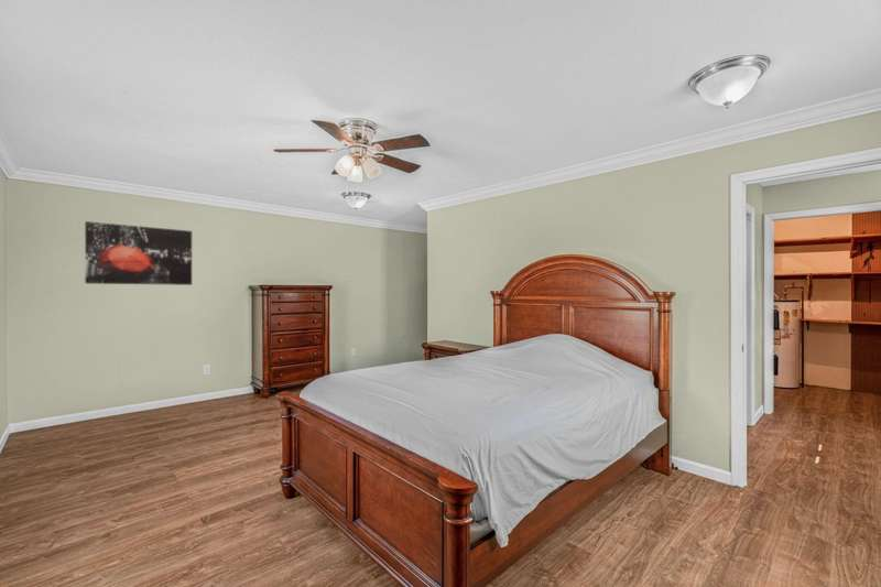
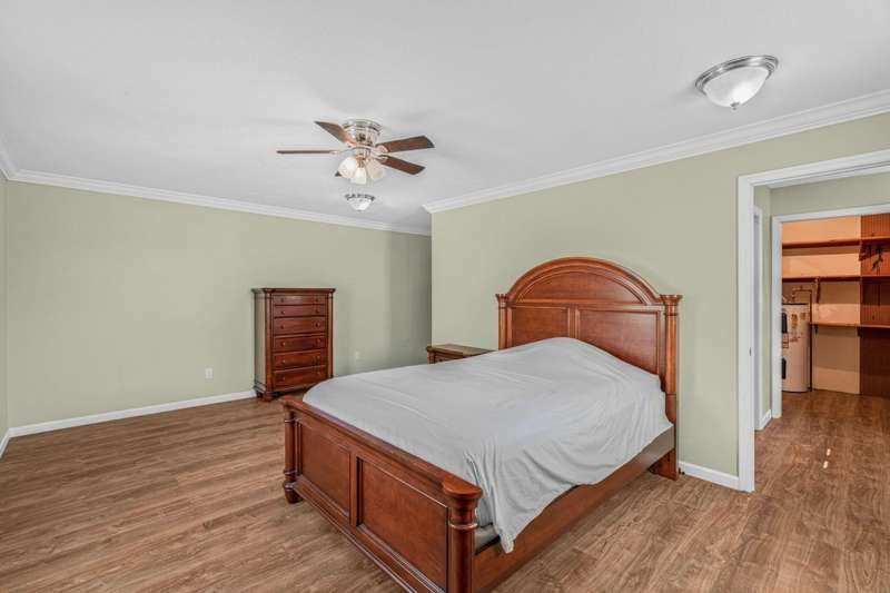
- wall art [84,220,193,286]
